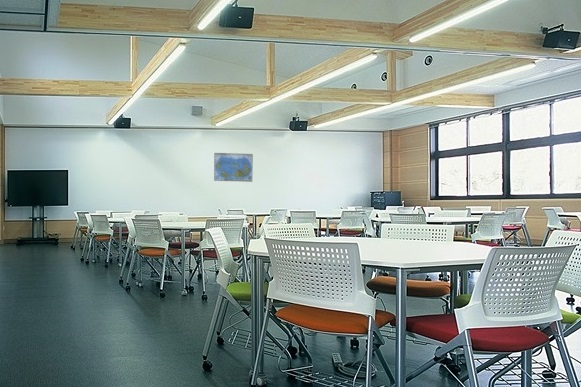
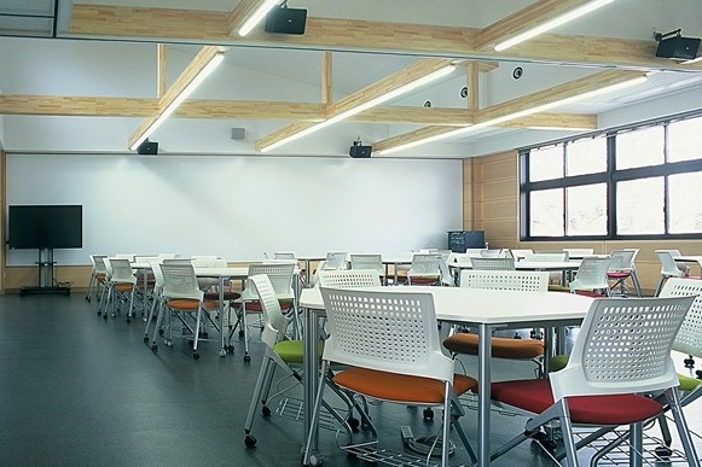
- world map [213,152,254,183]
